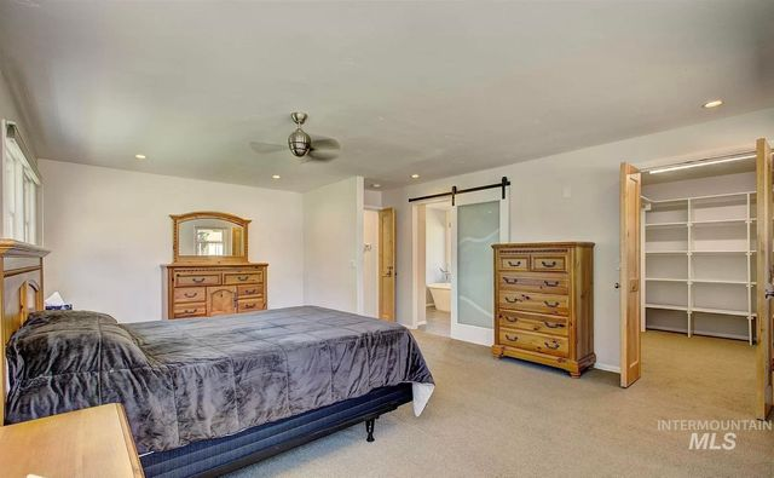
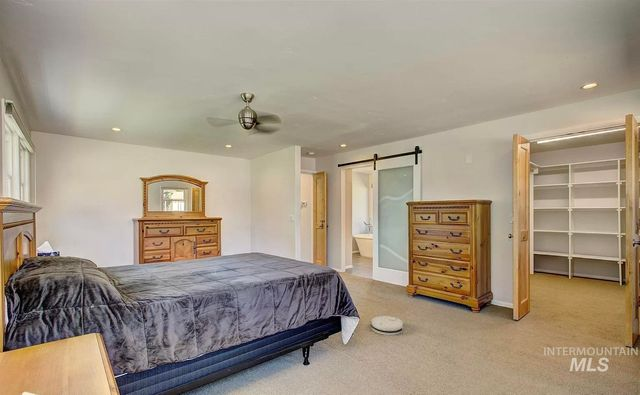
+ robot vacuum [370,315,404,336]
